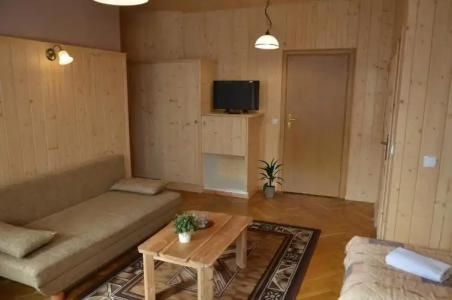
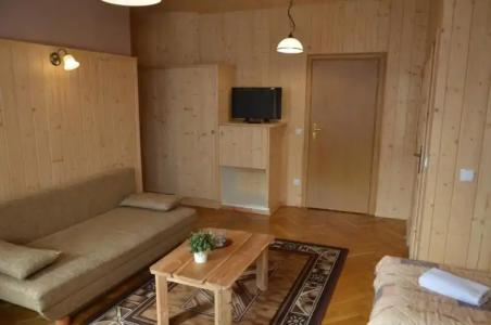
- indoor plant [256,156,285,199]
